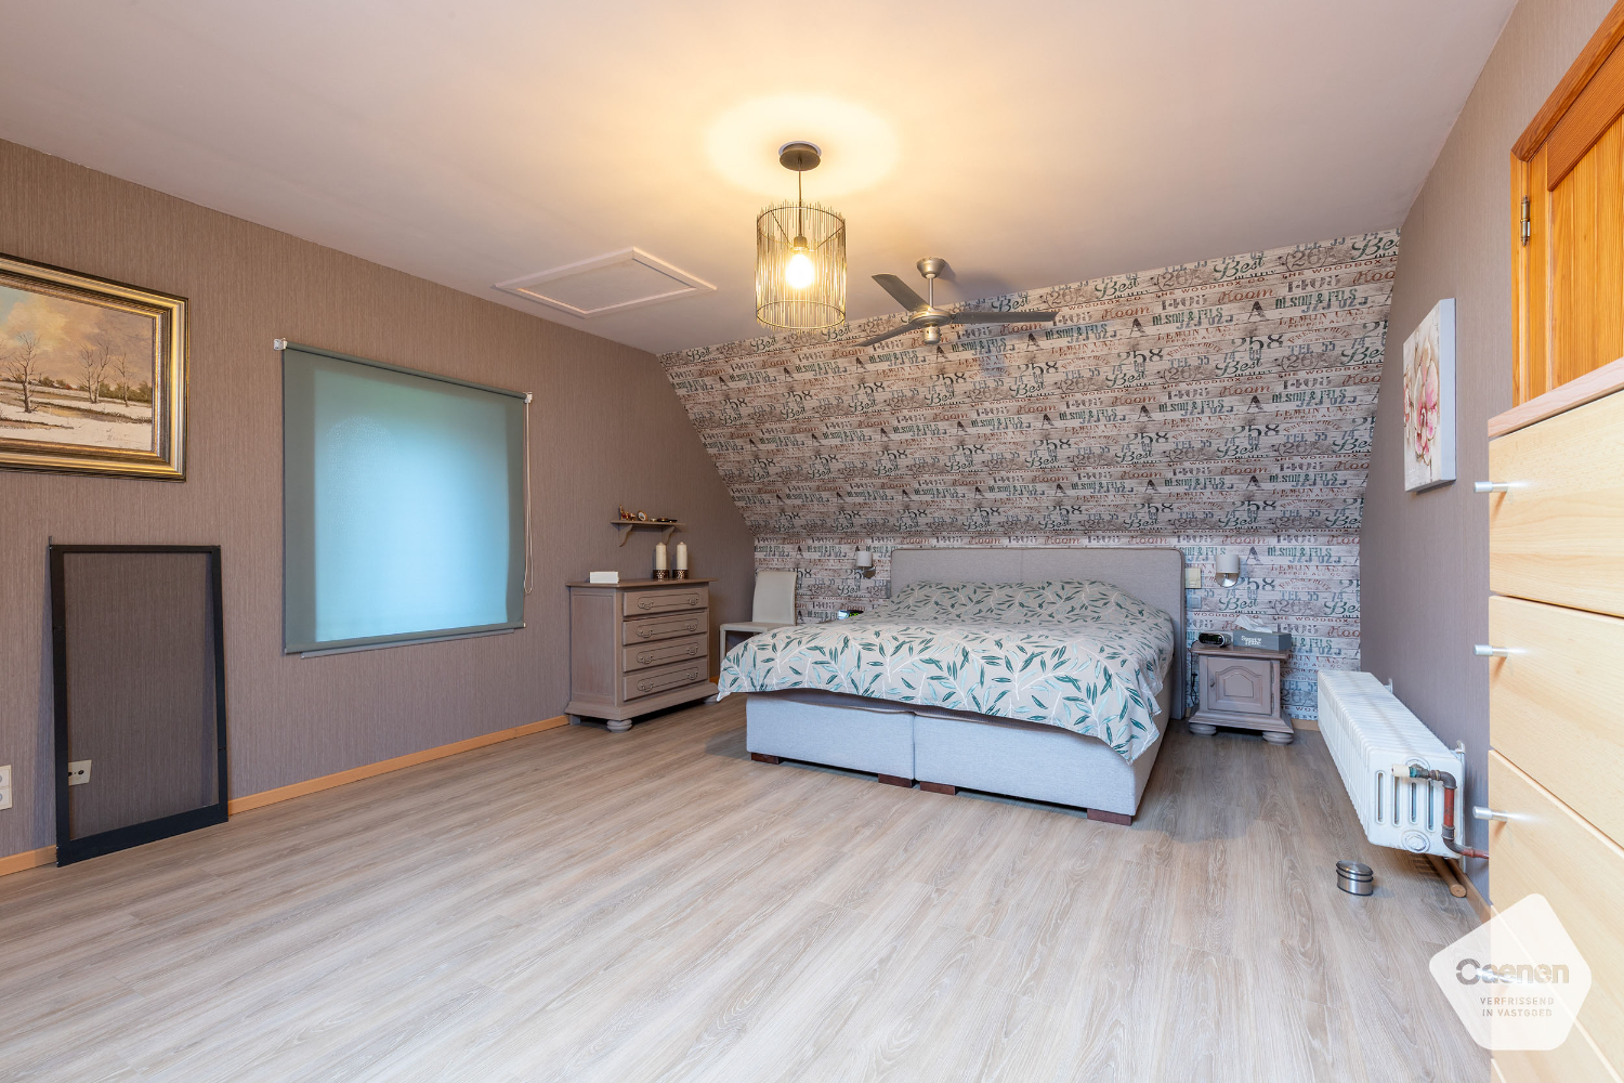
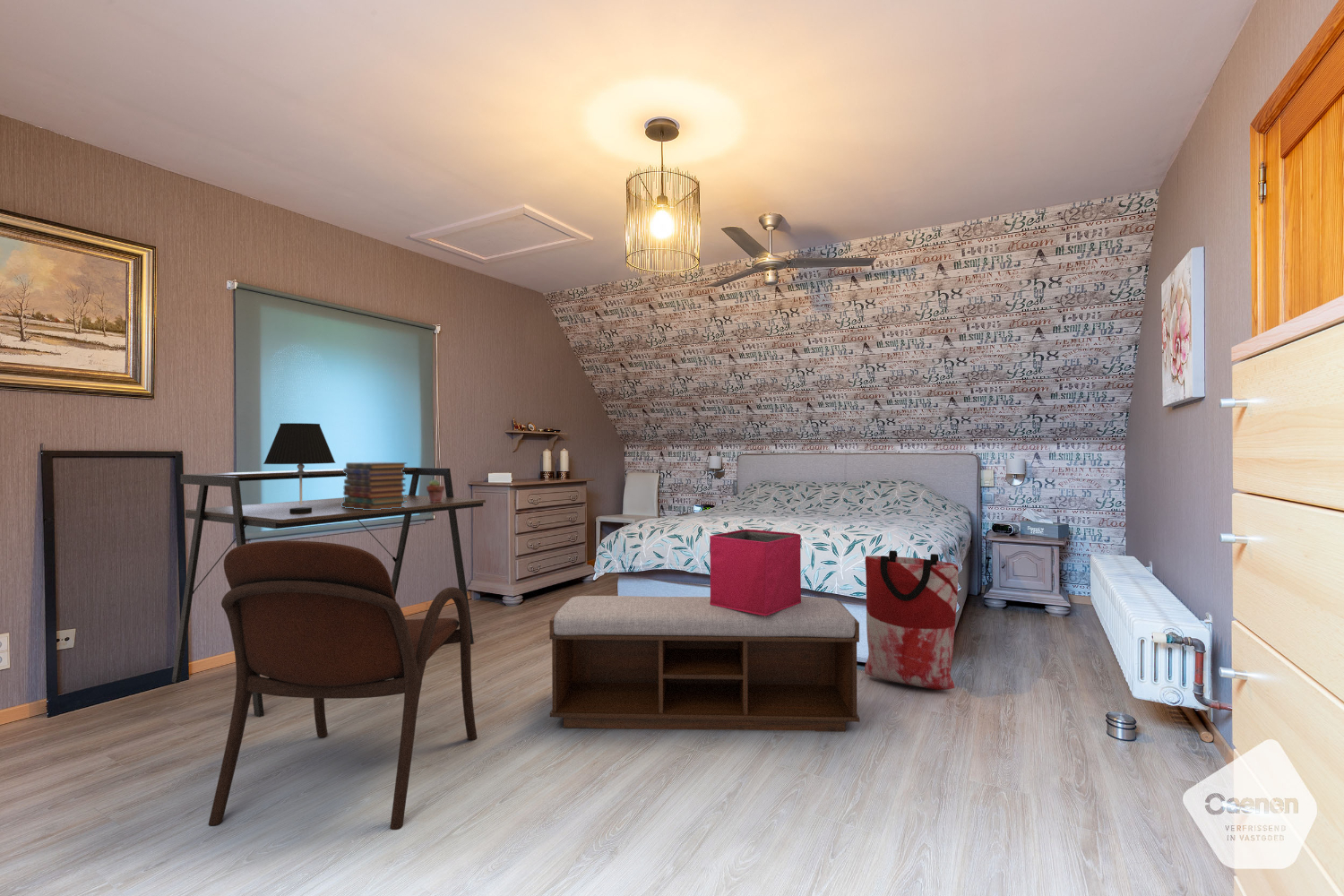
+ armchair [208,540,478,831]
+ bag [864,549,959,691]
+ storage bin [709,529,802,616]
+ desk [171,467,487,718]
+ bench [548,595,860,732]
+ potted succulent [426,478,445,502]
+ table lamp [263,422,337,513]
+ book stack [341,461,408,510]
